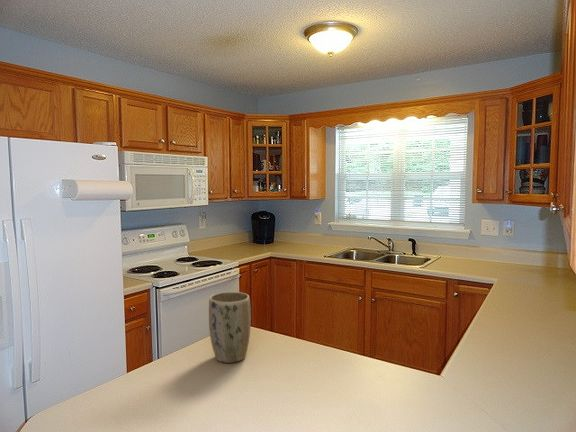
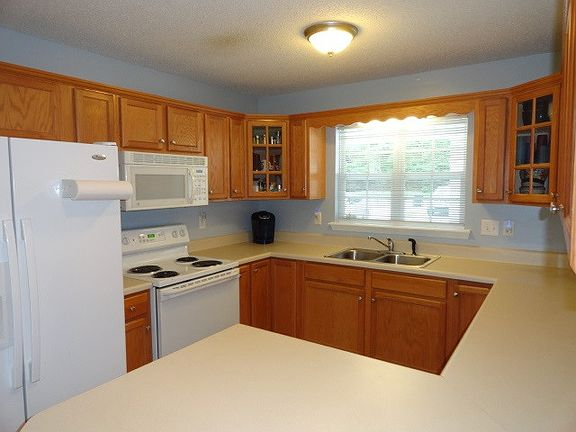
- plant pot [208,291,252,364]
